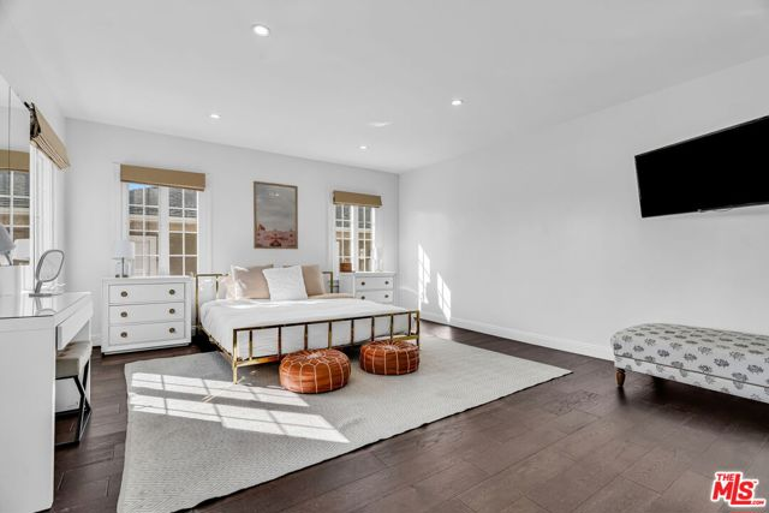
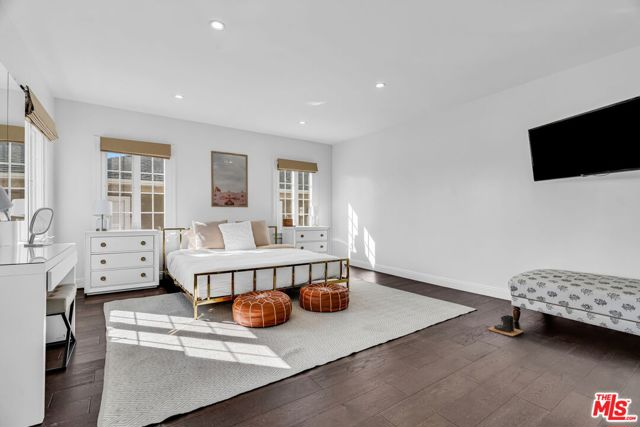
+ boots [486,314,525,337]
